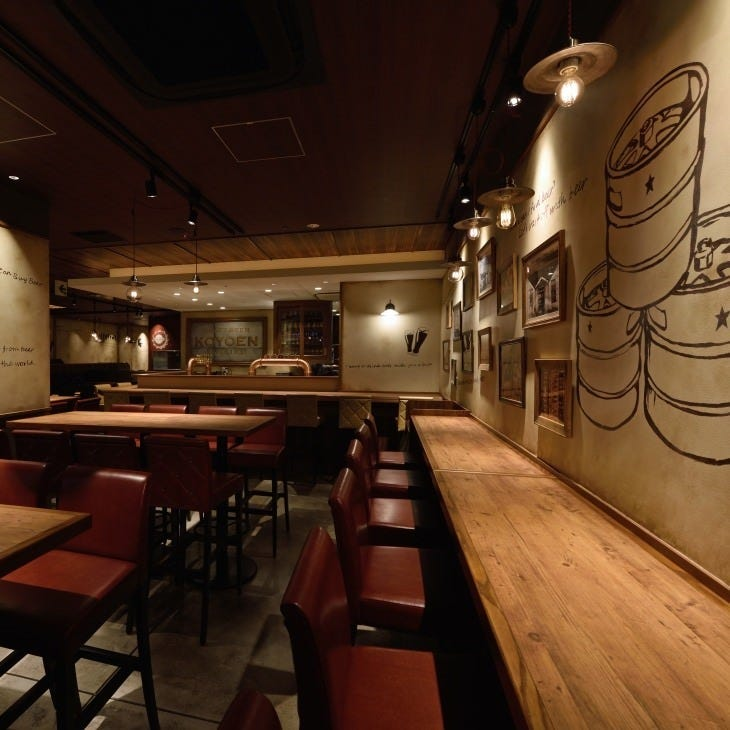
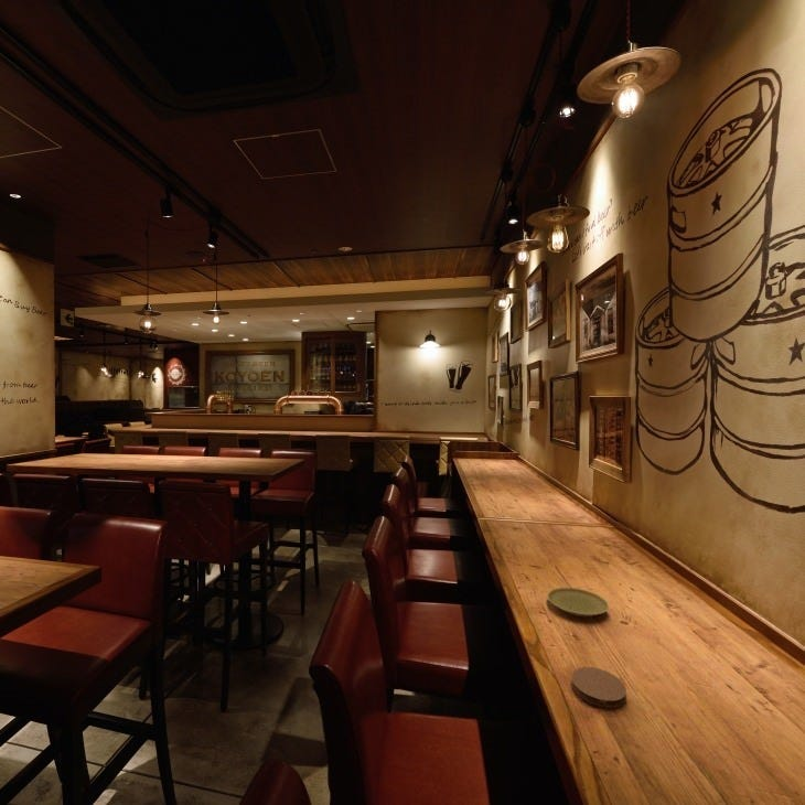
+ plate [546,587,610,618]
+ coaster [570,666,627,709]
